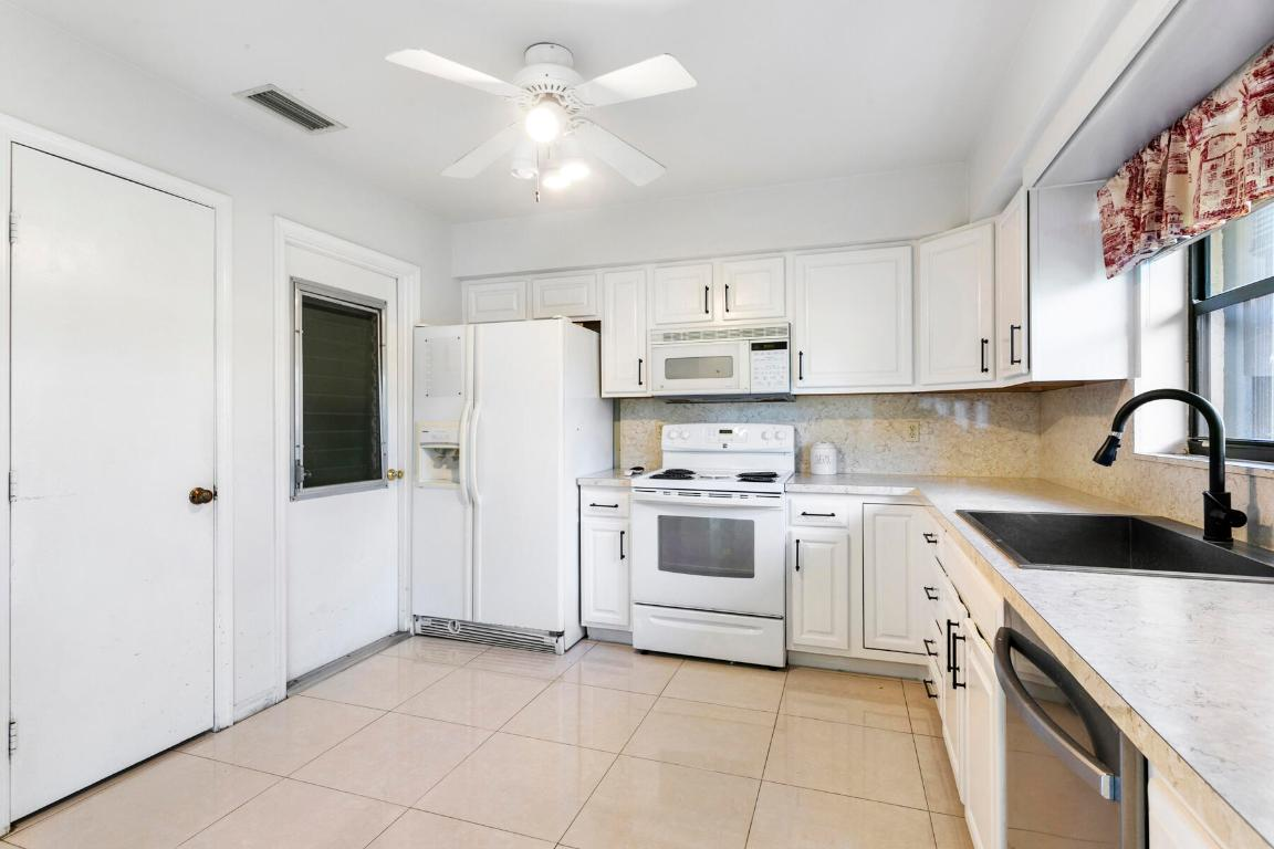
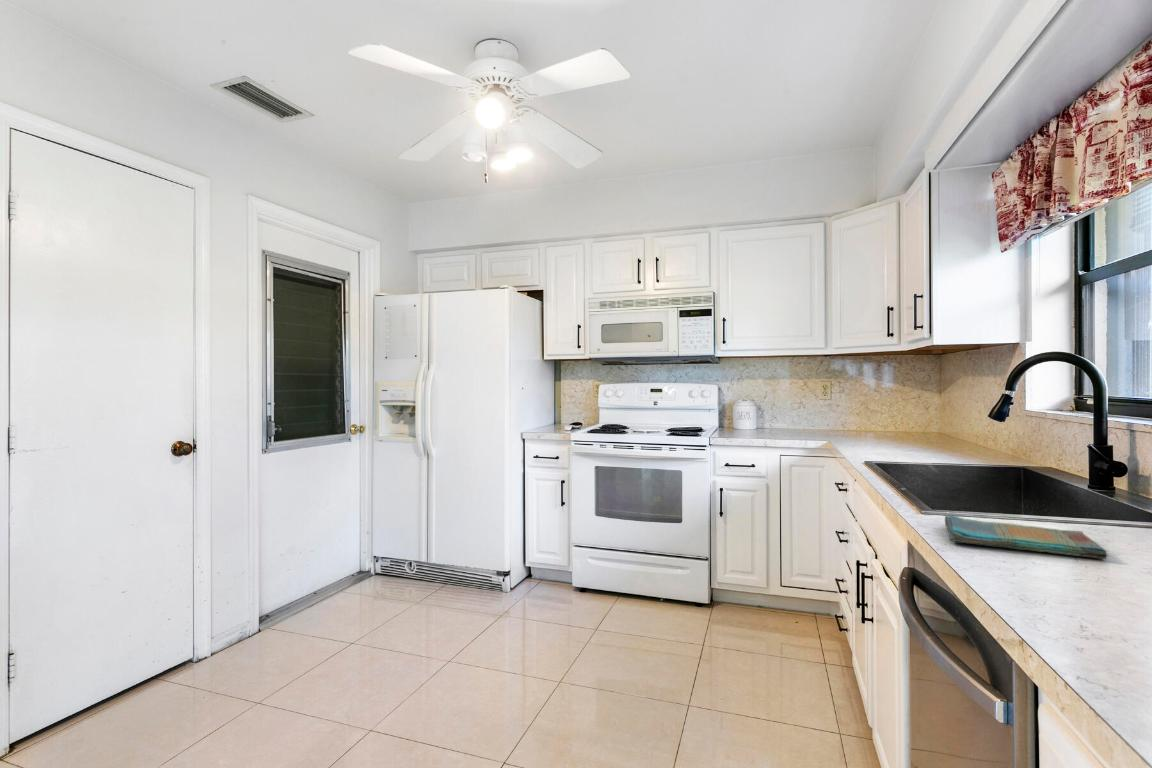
+ dish towel [944,514,1109,560]
